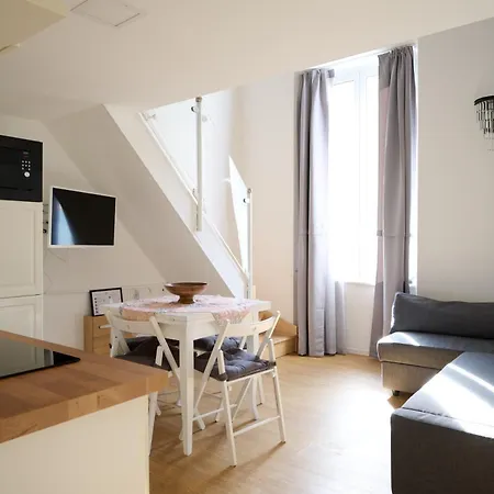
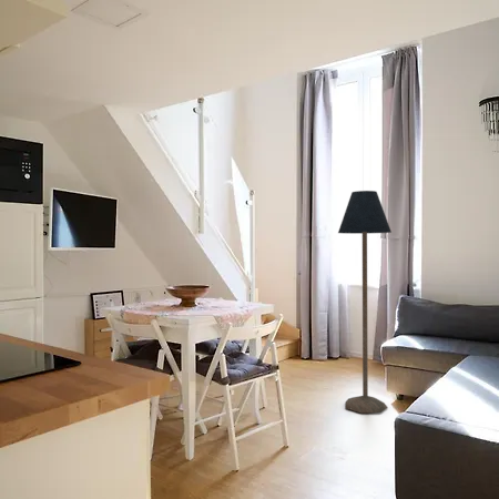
+ floor lamp [337,190,393,415]
